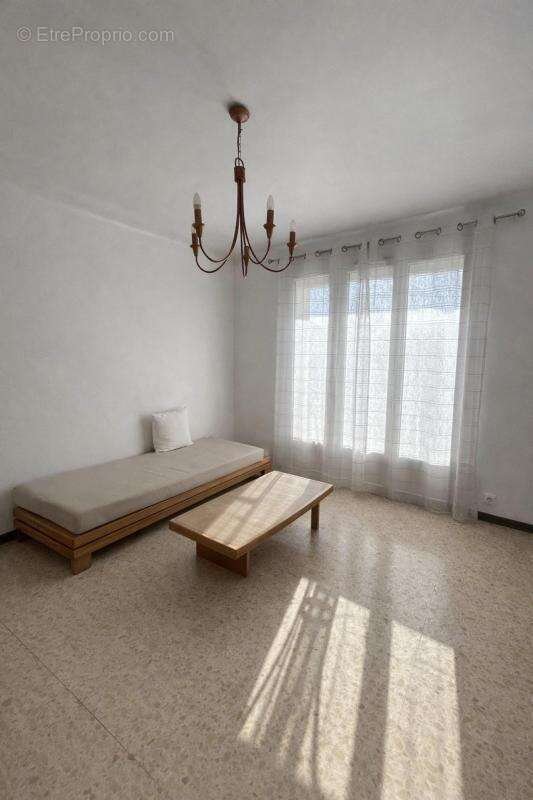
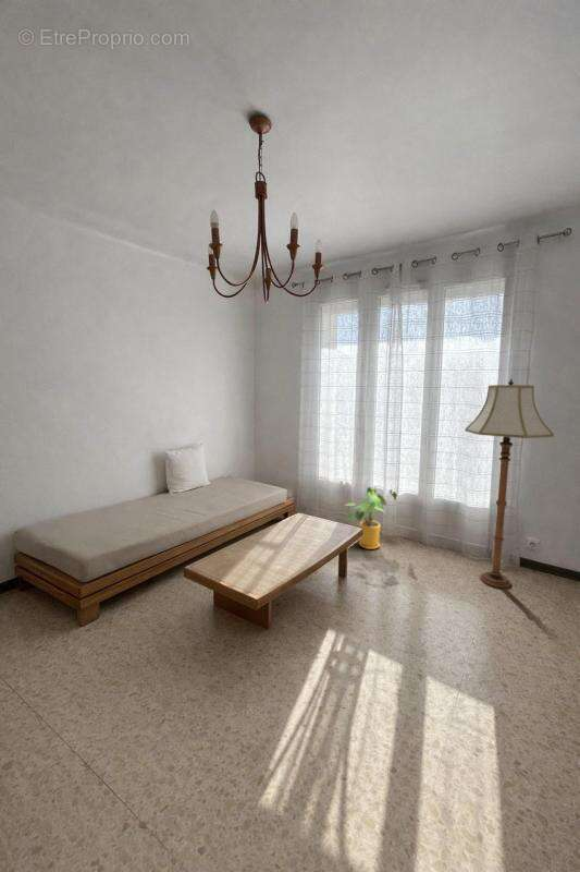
+ floor lamp [464,378,555,589]
+ house plant [343,486,398,550]
